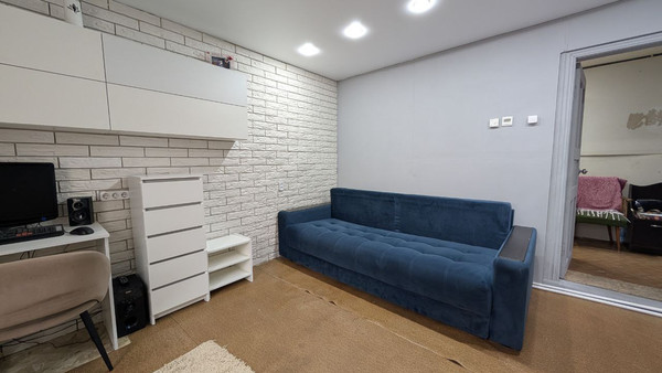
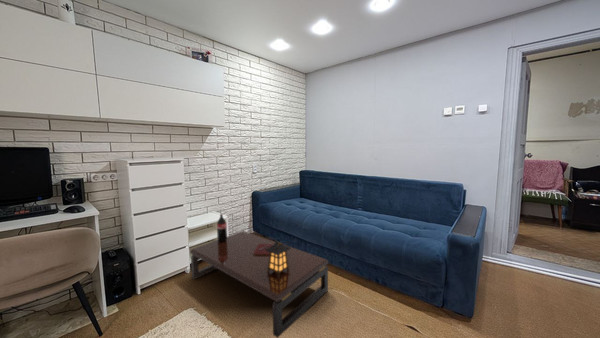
+ coffee table [189,213,329,338]
